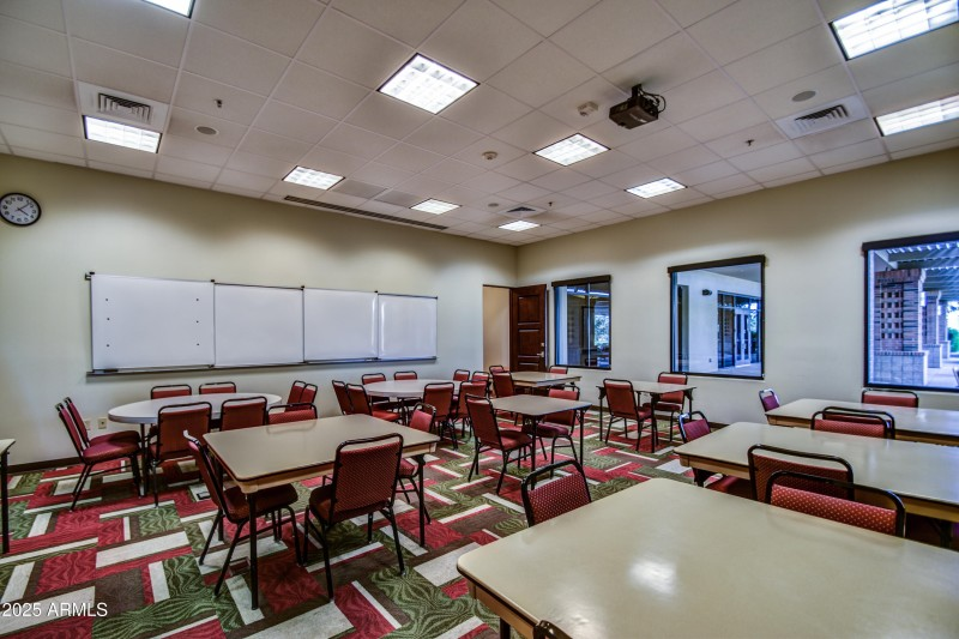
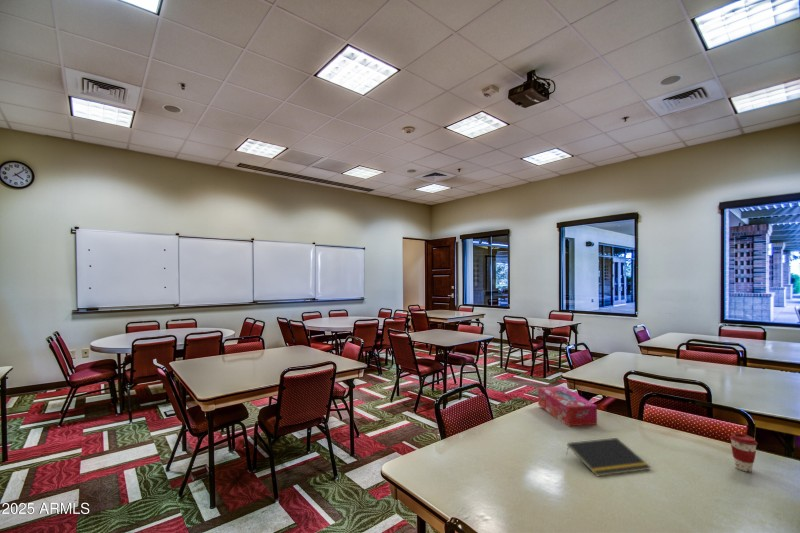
+ coffee cup [729,432,759,473]
+ notepad [566,437,652,477]
+ tissue box [537,385,598,427]
